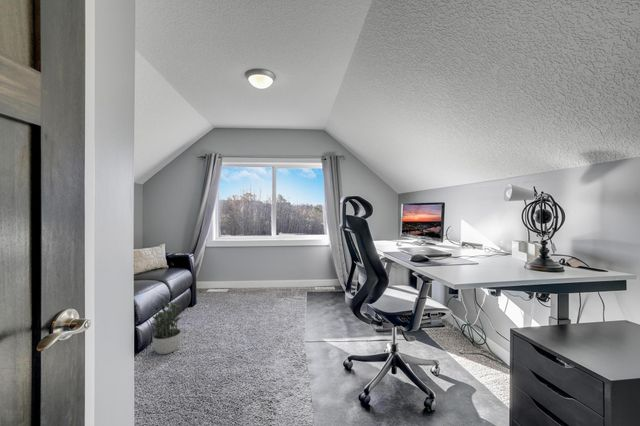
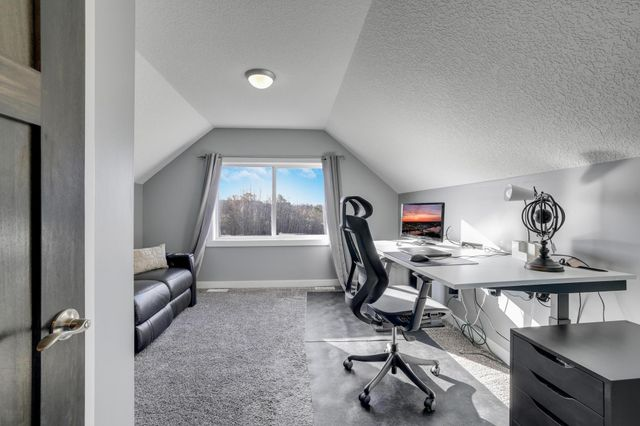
- potted plant [149,301,184,355]
